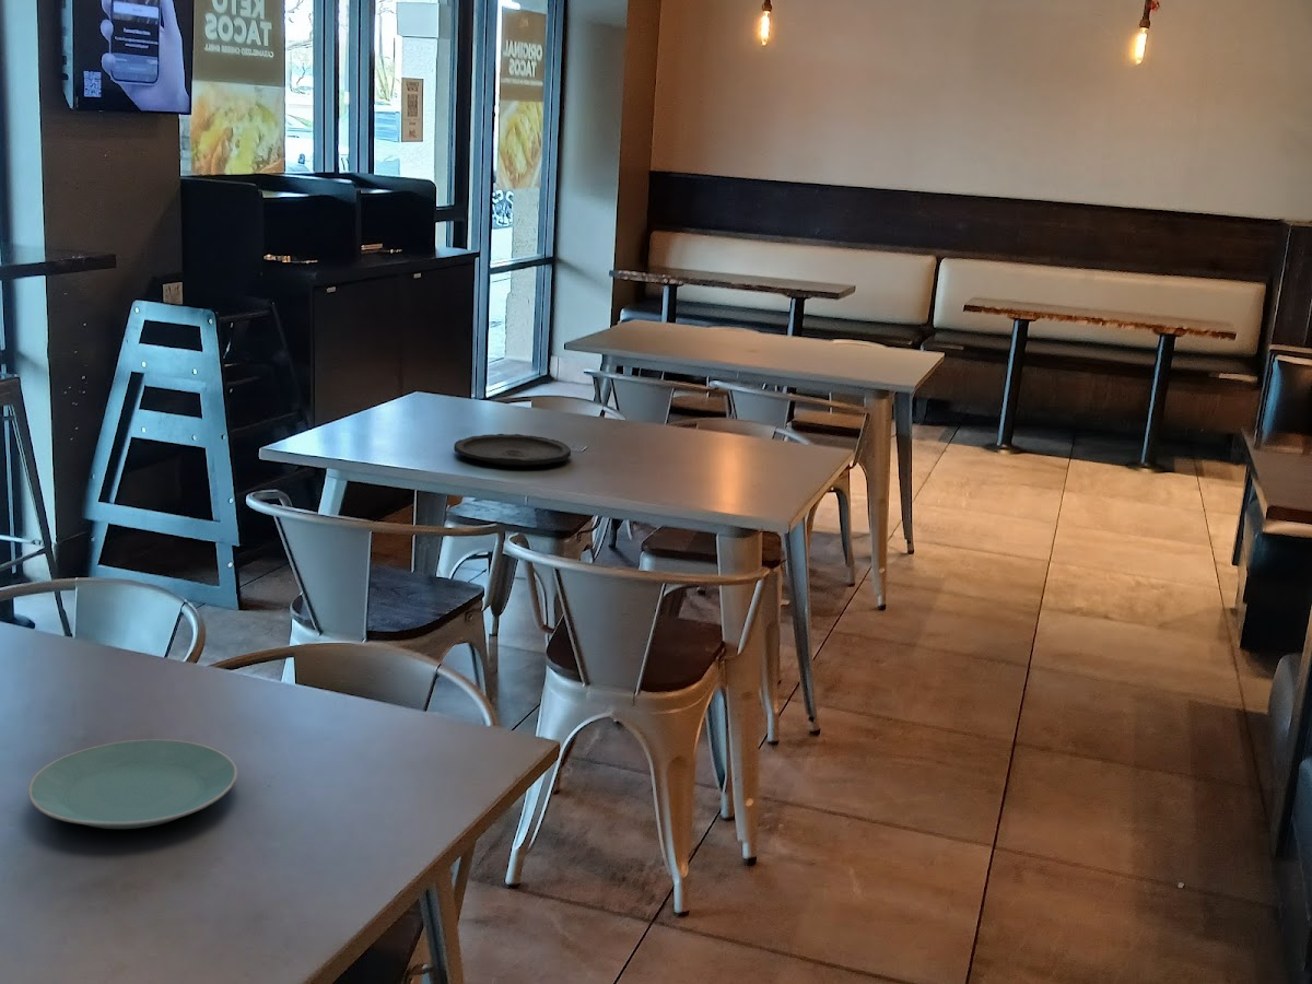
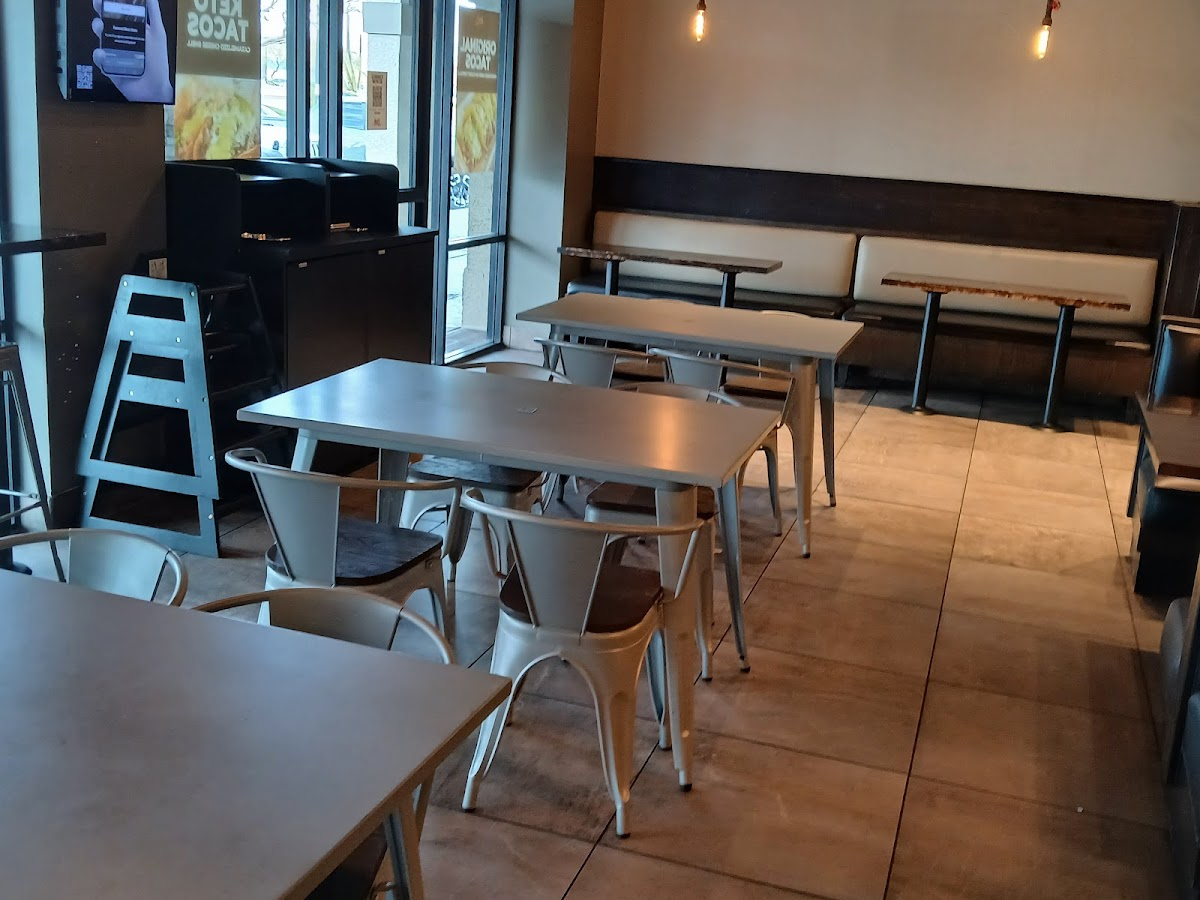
- plate [27,738,238,830]
- plate [453,433,572,467]
